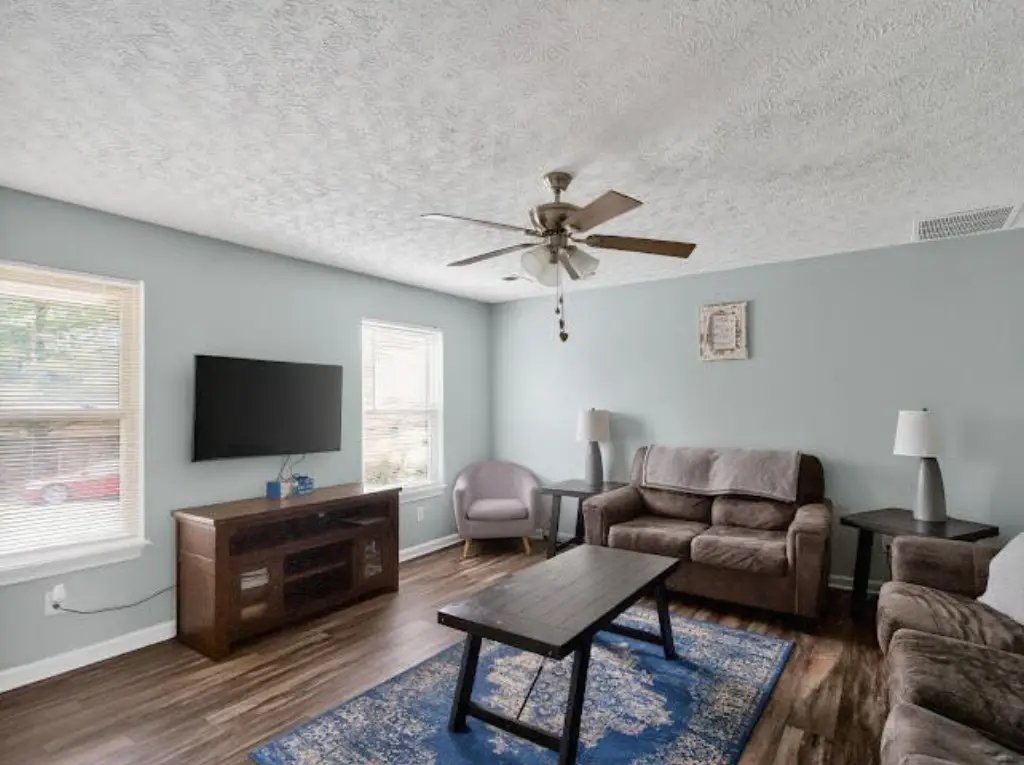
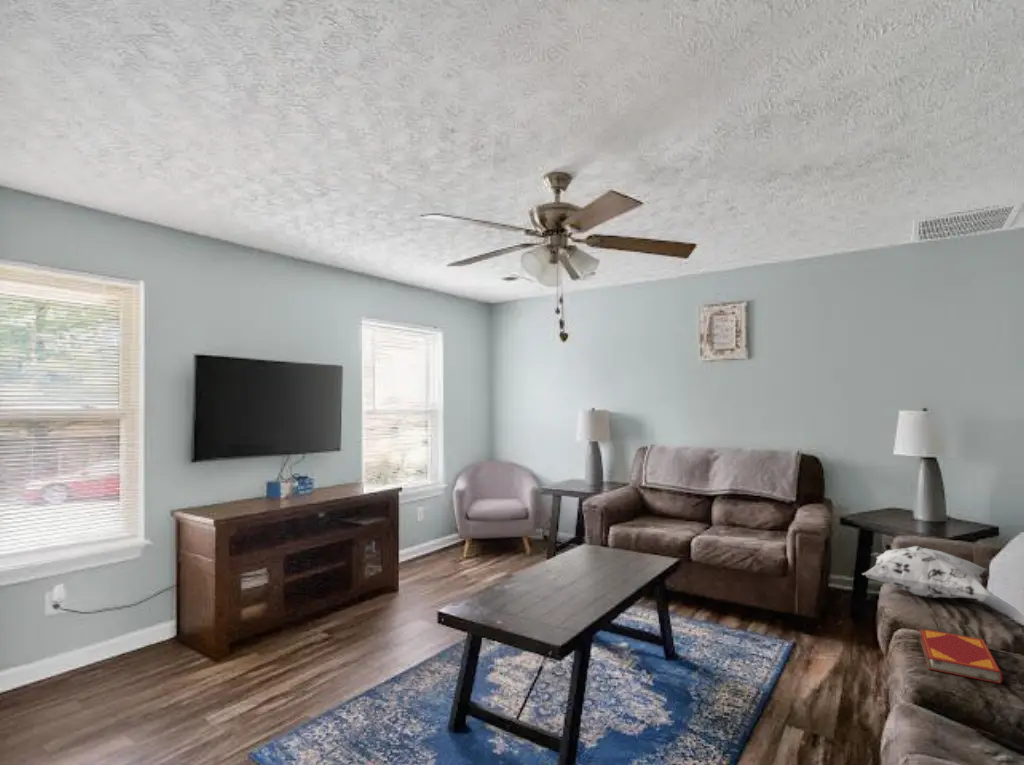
+ decorative pillow [861,545,994,600]
+ hardback book [919,627,1003,685]
